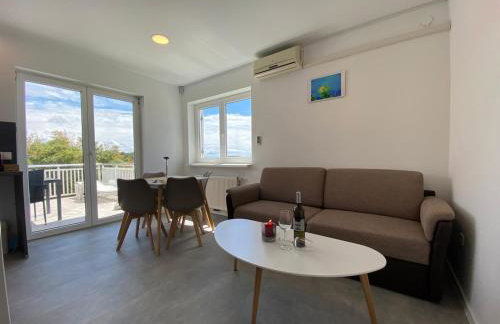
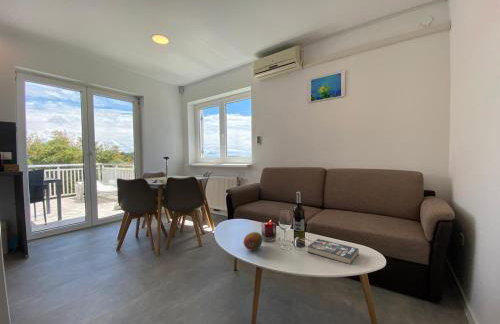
+ book [306,238,360,265]
+ fruit [243,231,264,251]
